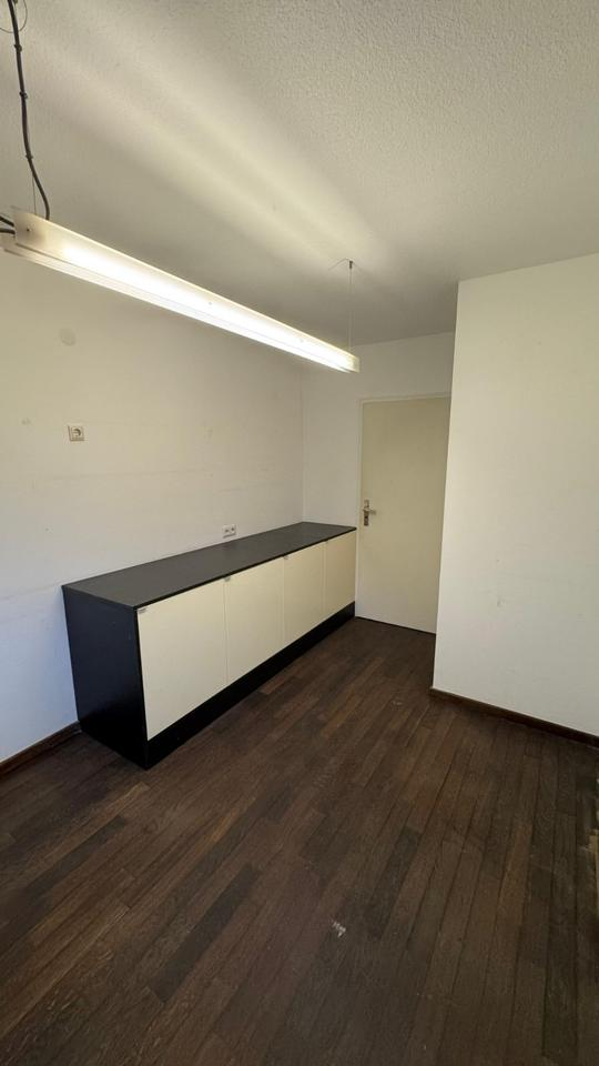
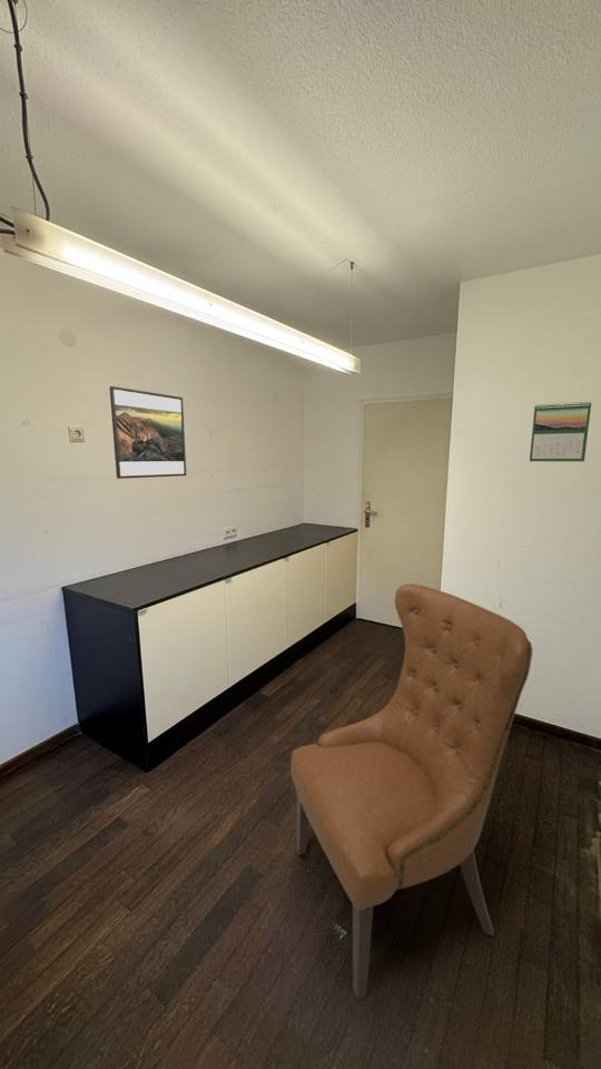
+ chair [290,582,533,1001]
+ calendar [529,401,592,462]
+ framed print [108,385,187,480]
